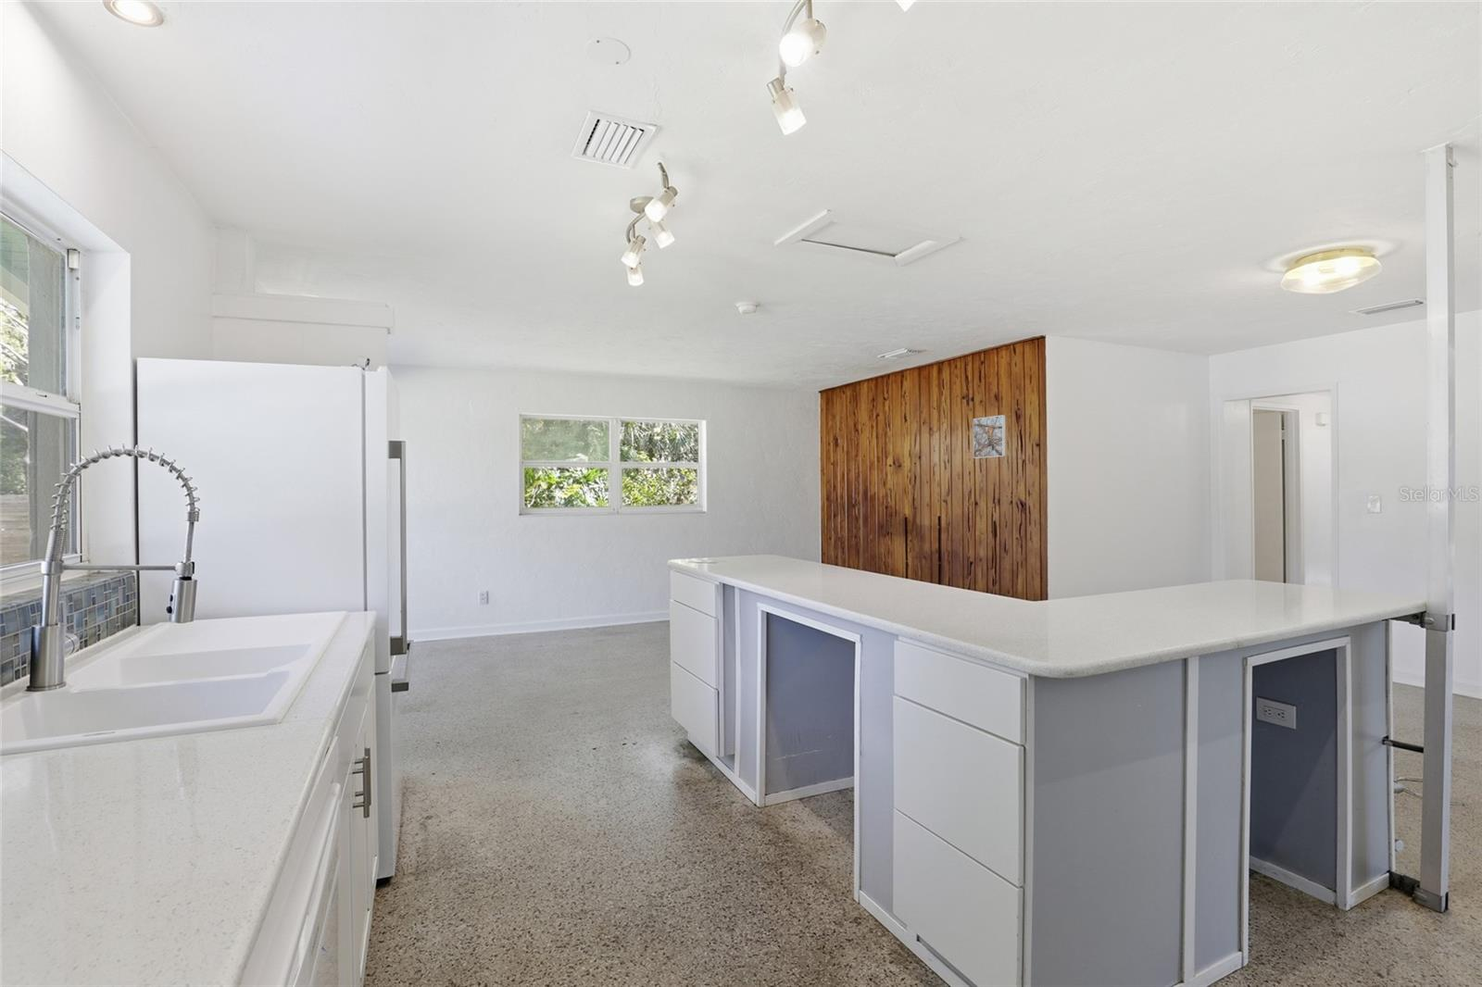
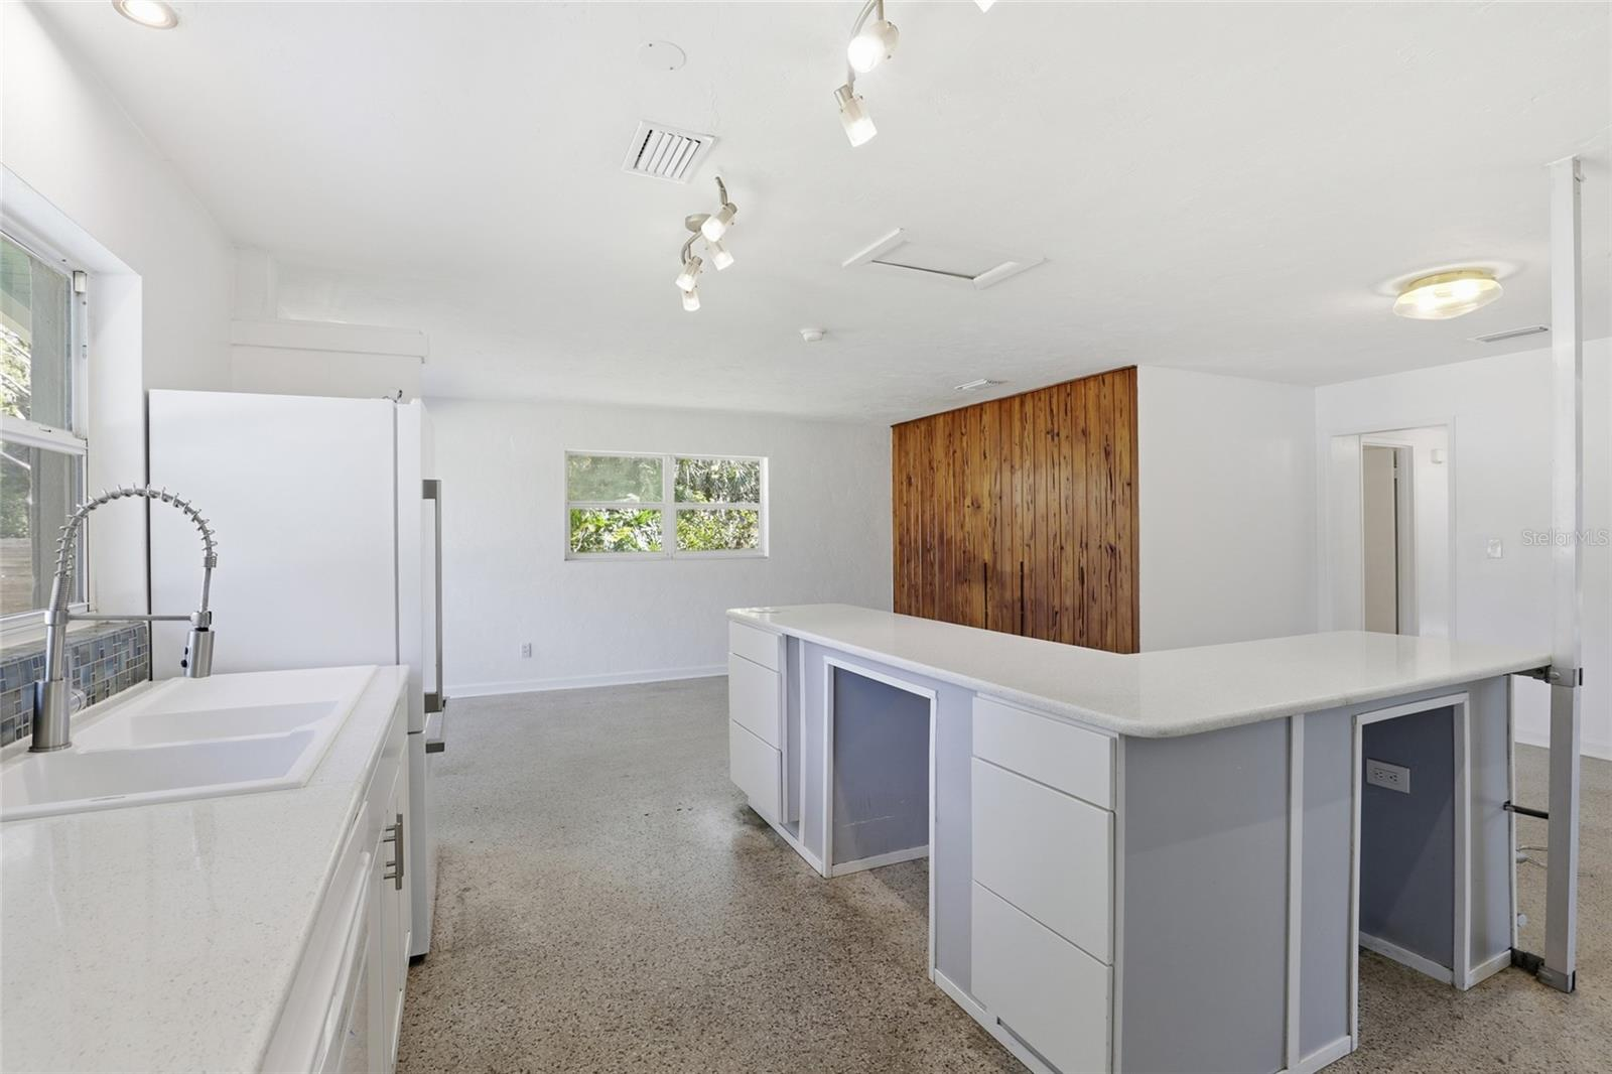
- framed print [973,414,1007,459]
